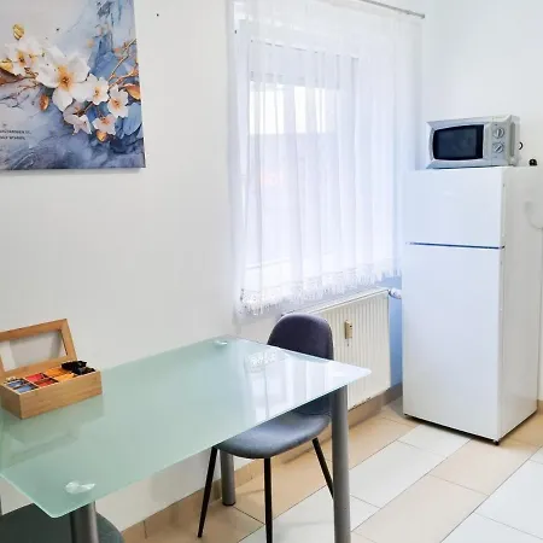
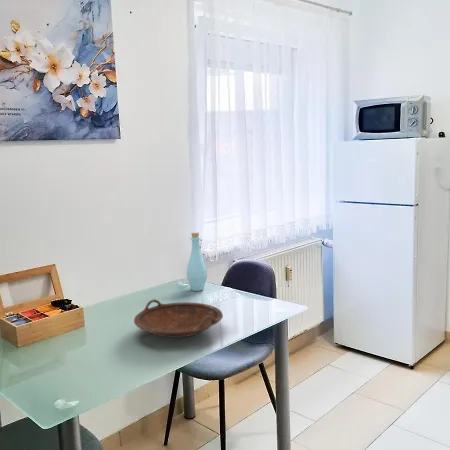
+ bottle [186,231,208,292]
+ bowl [133,298,224,339]
